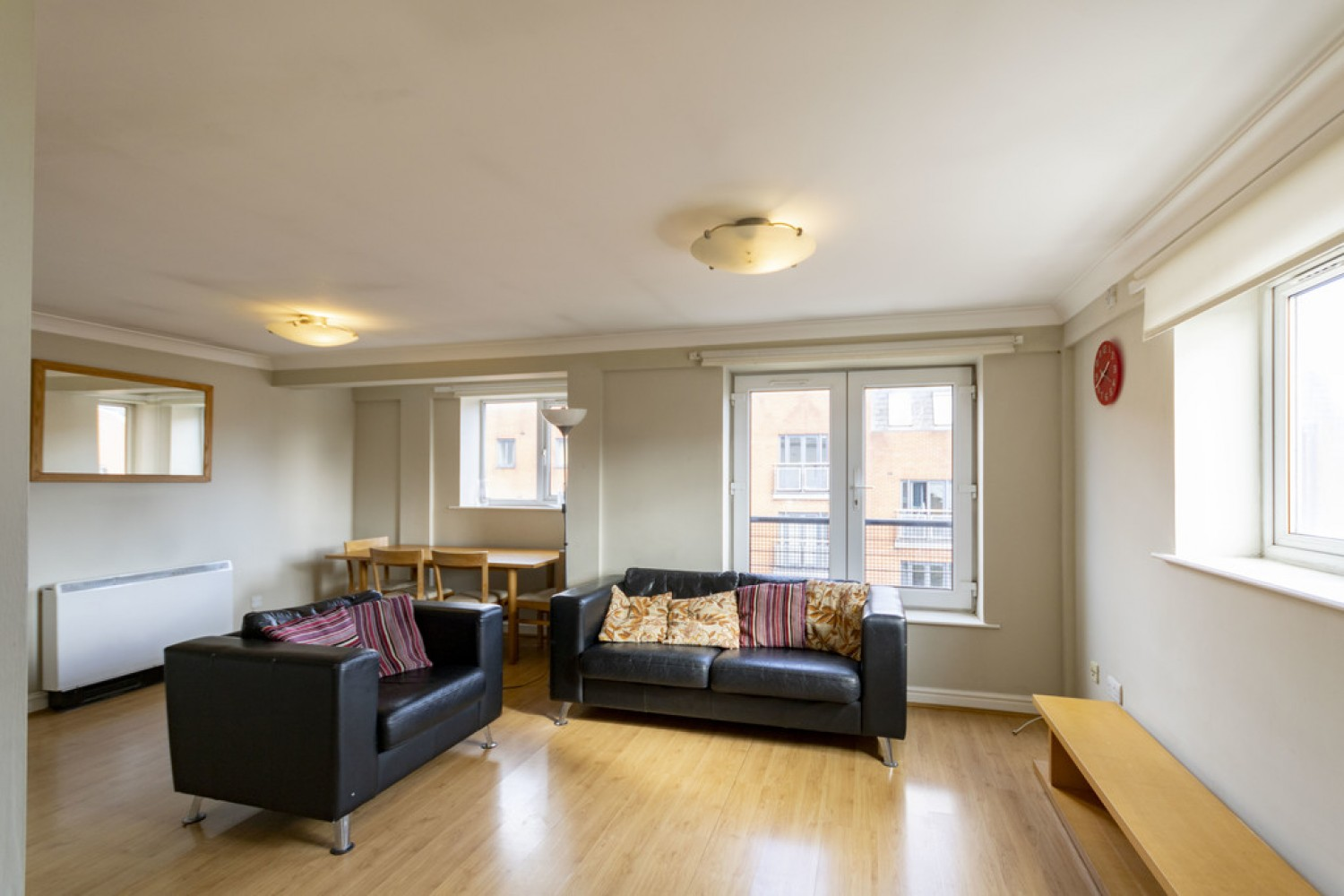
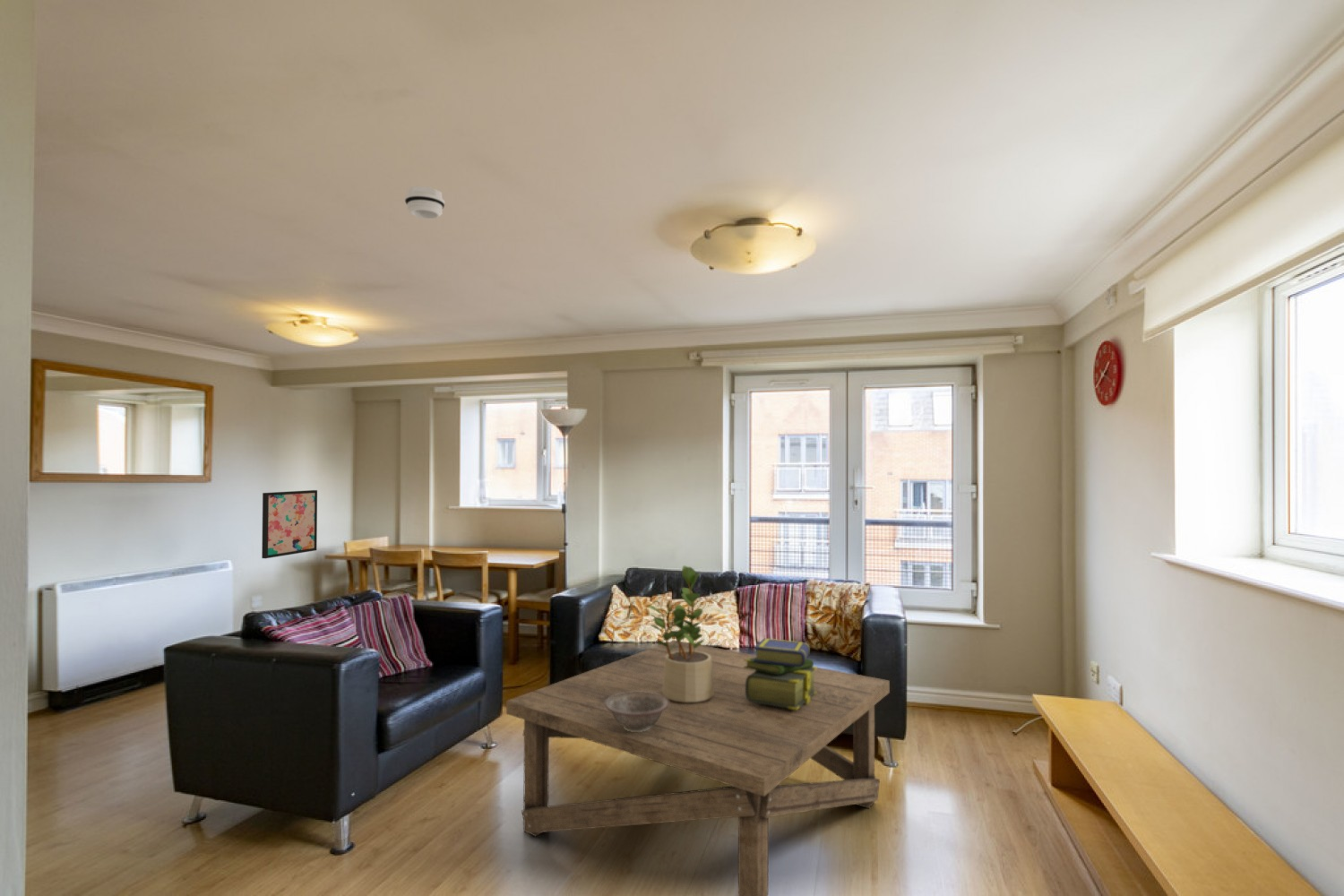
+ wall art [261,489,318,559]
+ coffee table [505,639,891,896]
+ smoke detector [404,185,446,220]
+ stack of books [744,637,818,710]
+ potted plant [646,564,714,702]
+ decorative bowl [605,692,669,732]
